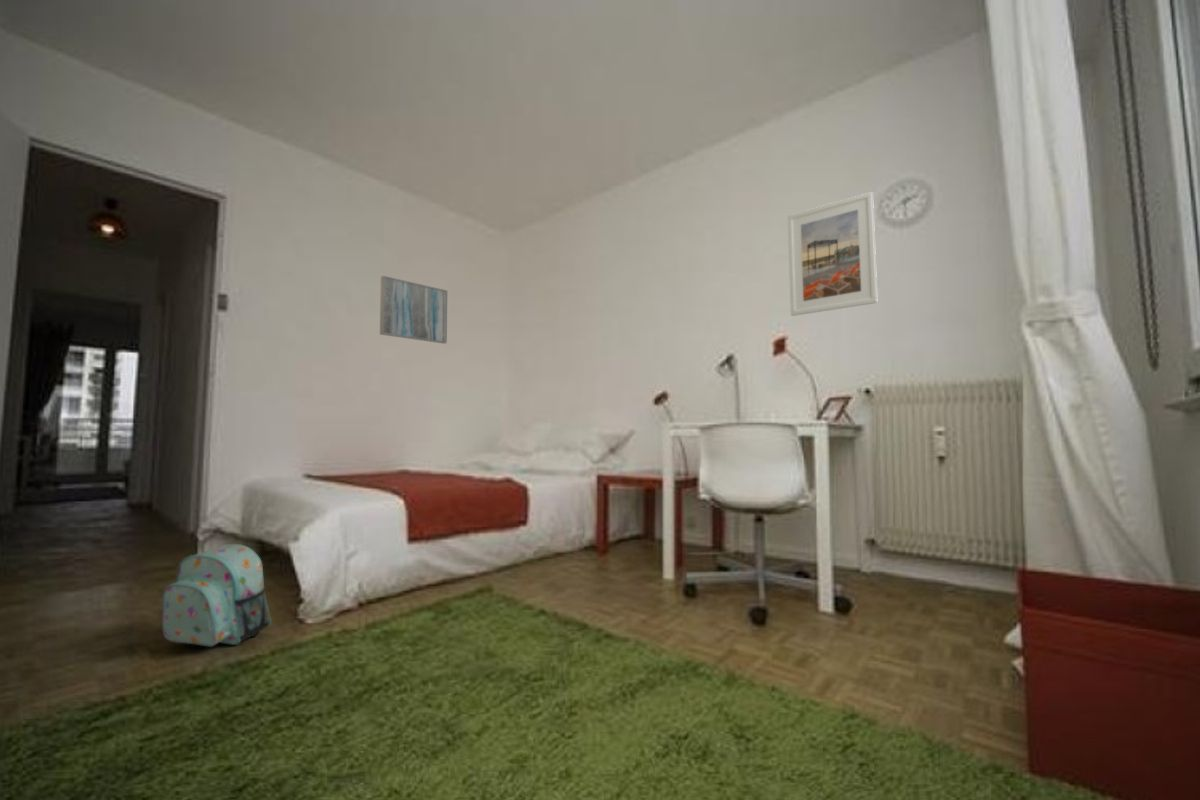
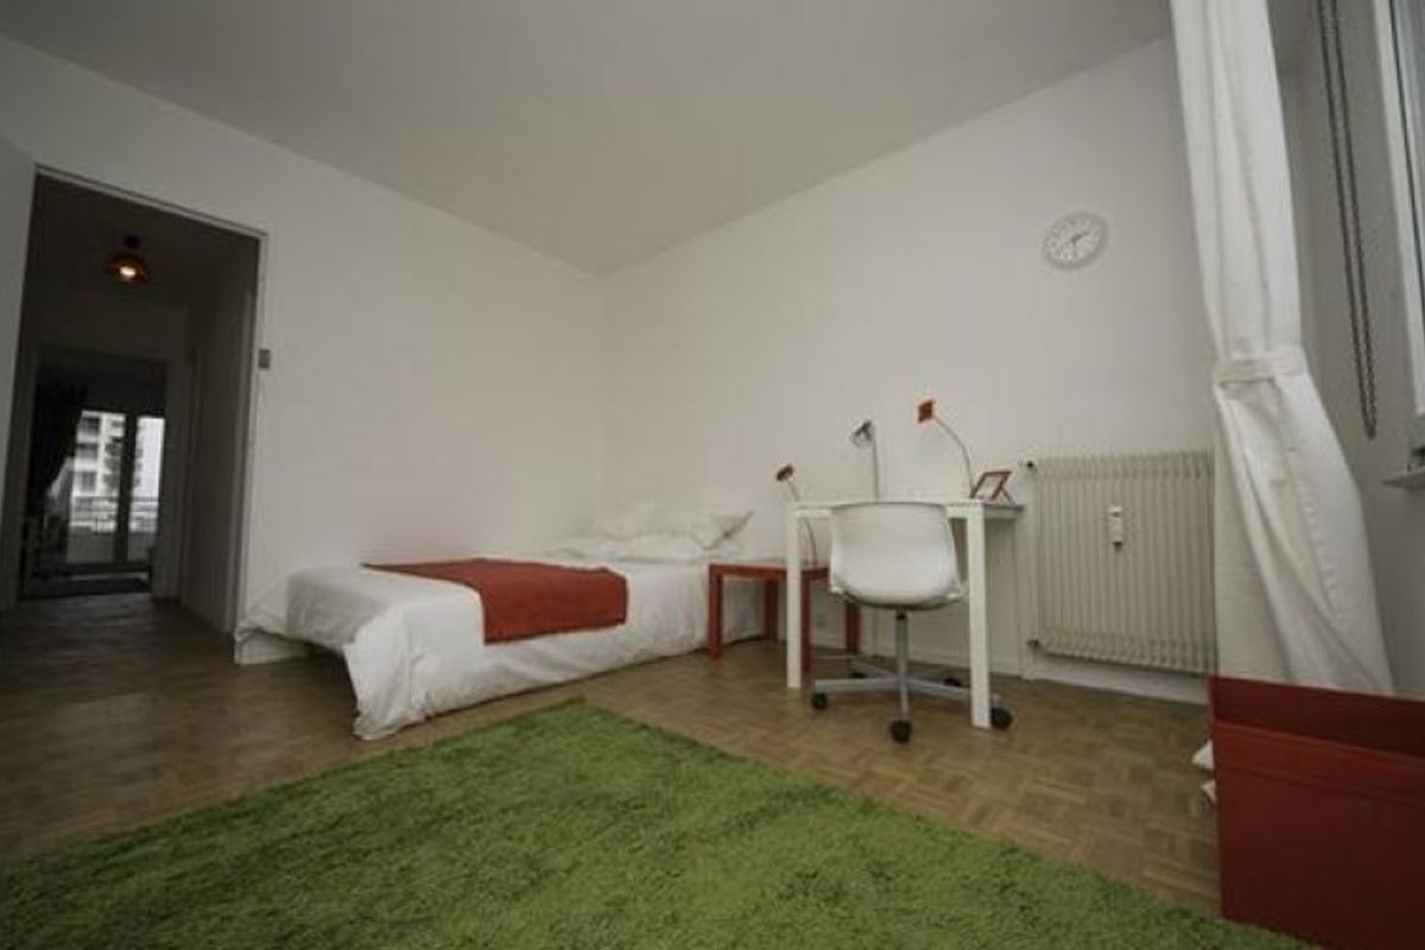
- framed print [787,191,879,317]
- wall art [379,275,448,345]
- backpack [161,543,271,647]
